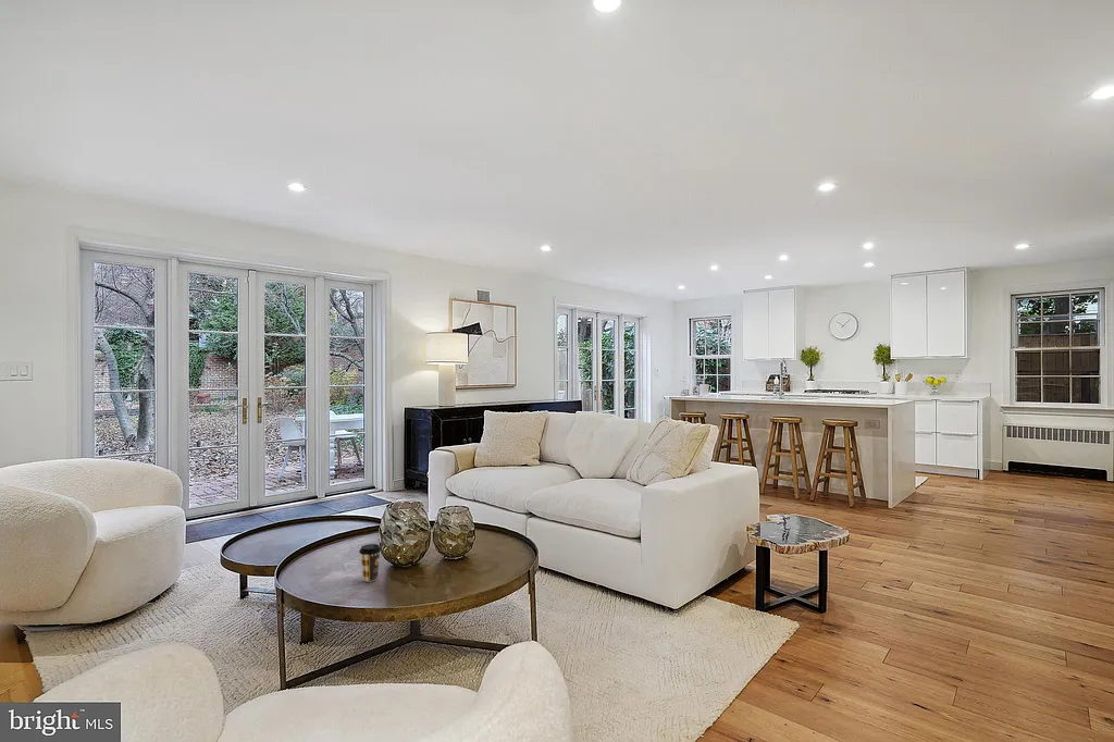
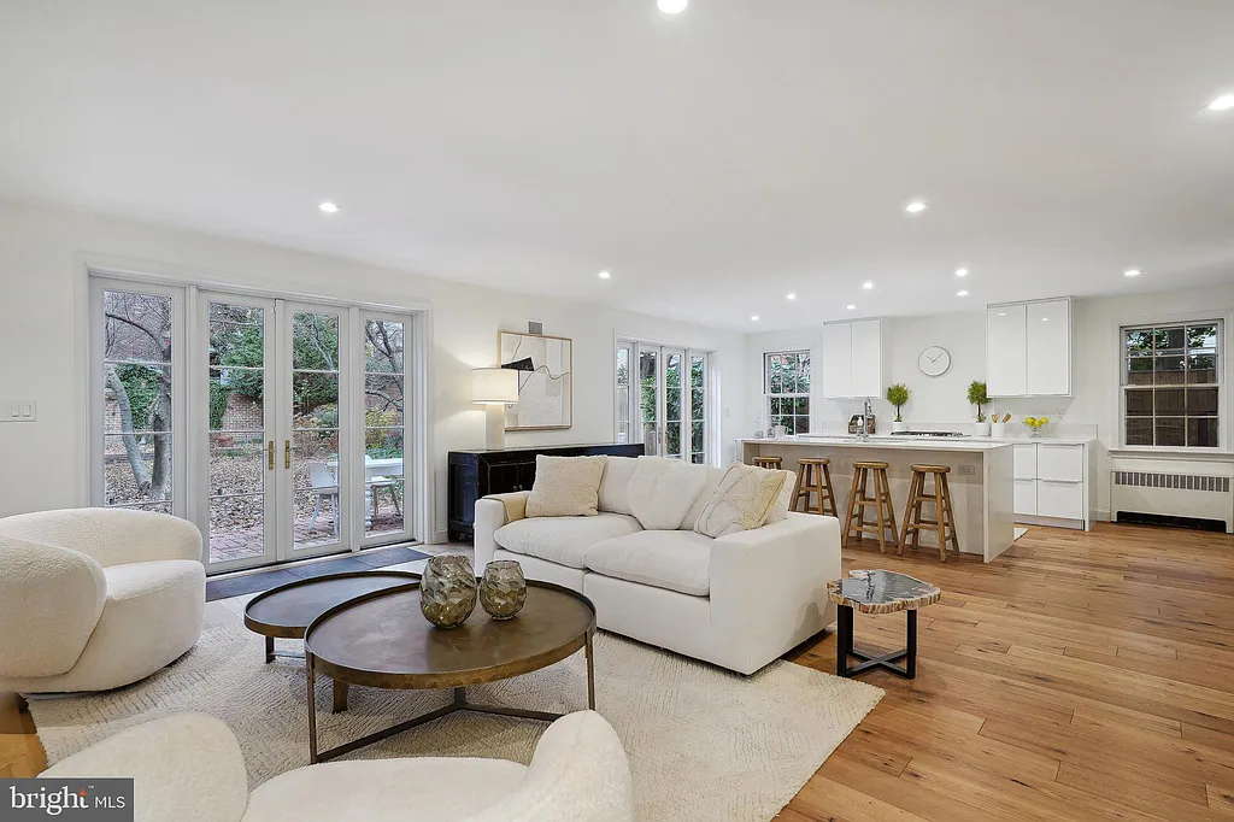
- coffee cup [358,543,382,582]
